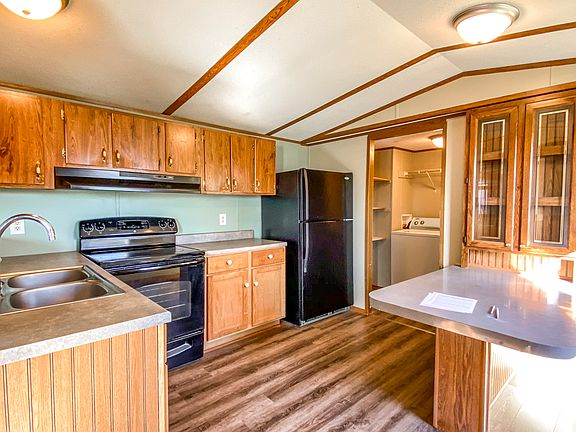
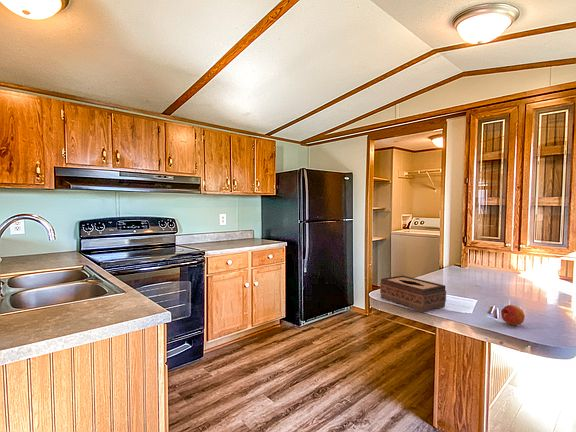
+ tissue box [379,274,447,313]
+ fruit [500,304,526,326]
